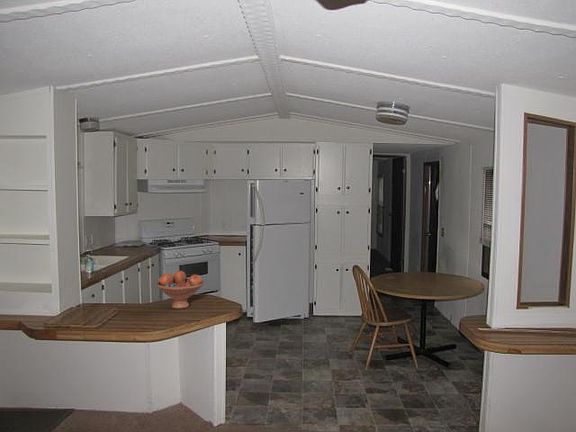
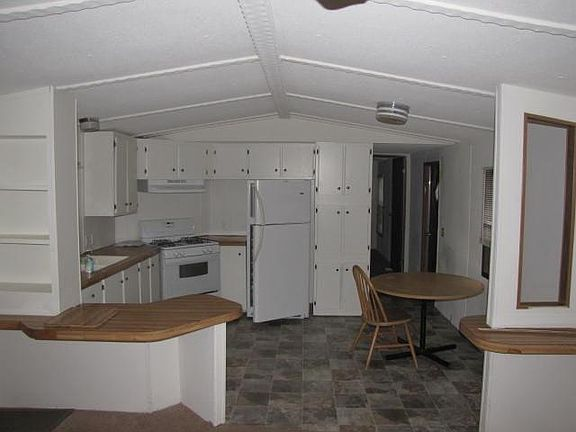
- fruit bowl [156,270,205,310]
